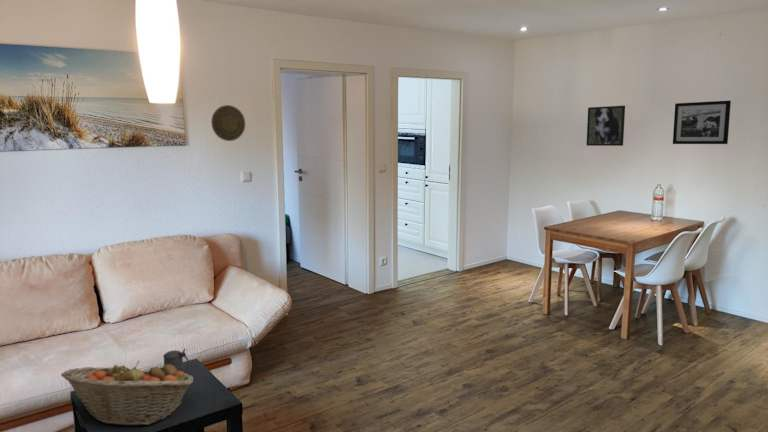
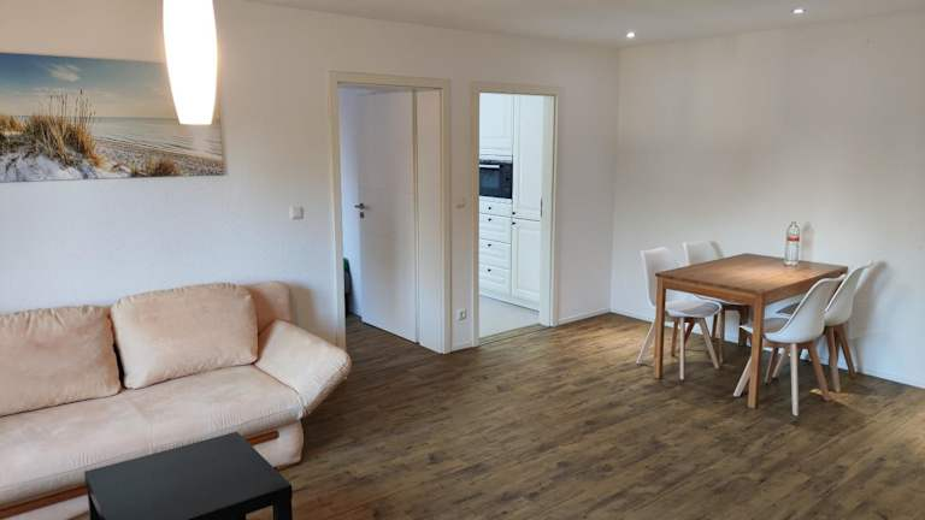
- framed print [586,105,626,147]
- picture frame [672,100,732,145]
- beer stein [162,348,190,373]
- fruit basket [60,360,195,427]
- decorative plate [210,104,246,142]
